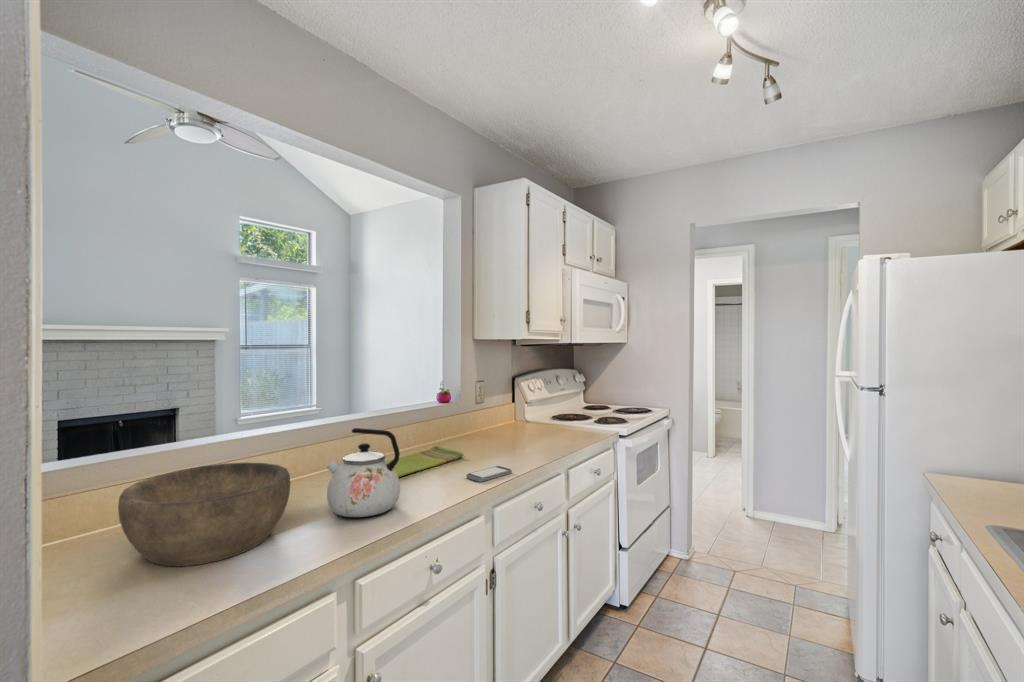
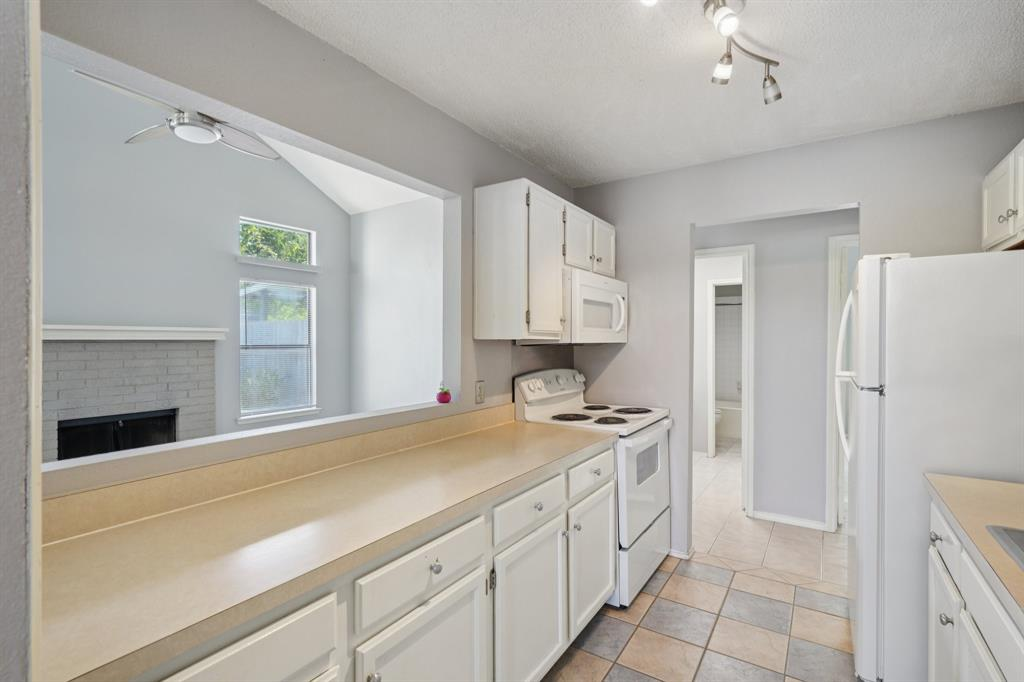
- dish towel [386,444,465,478]
- smartphone [465,465,513,483]
- bowl [117,462,291,567]
- kettle [325,427,401,518]
